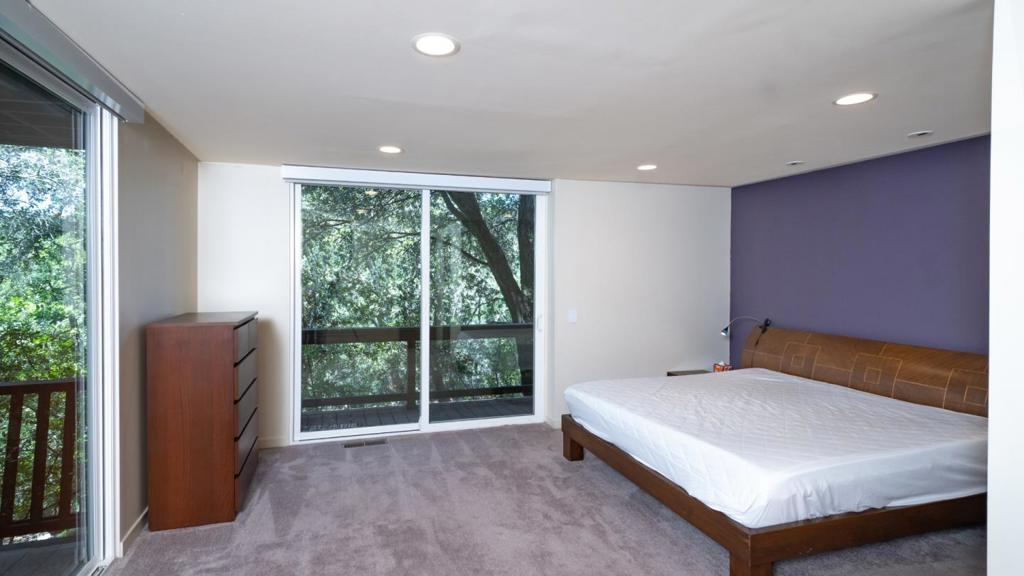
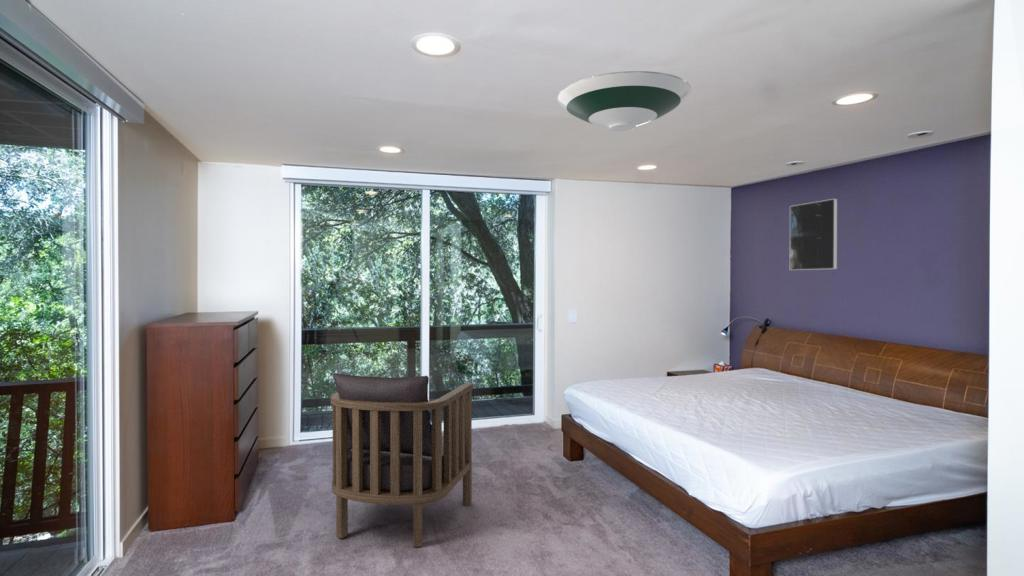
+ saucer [556,70,692,132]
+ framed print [789,198,838,271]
+ armchair [330,372,475,548]
